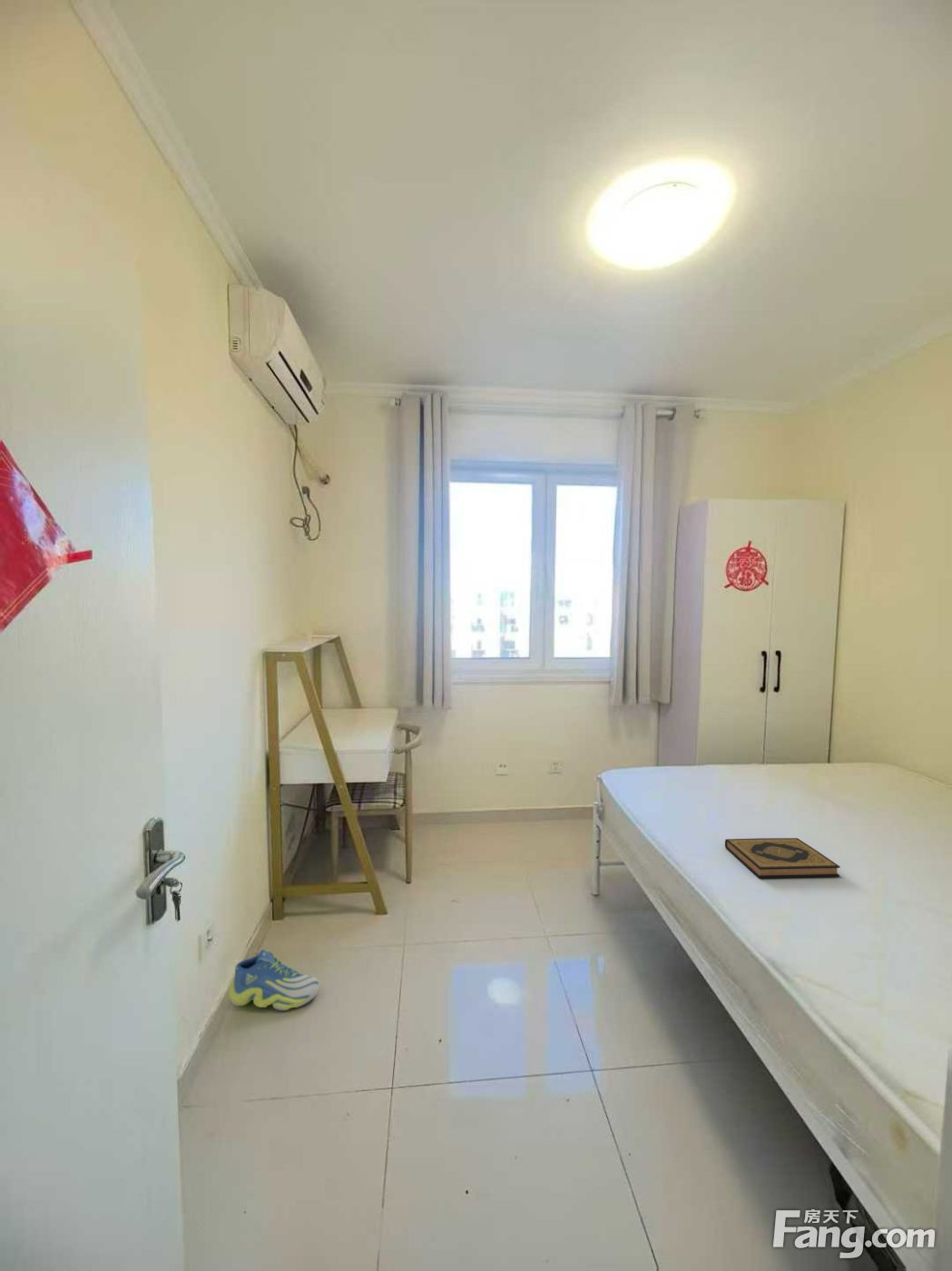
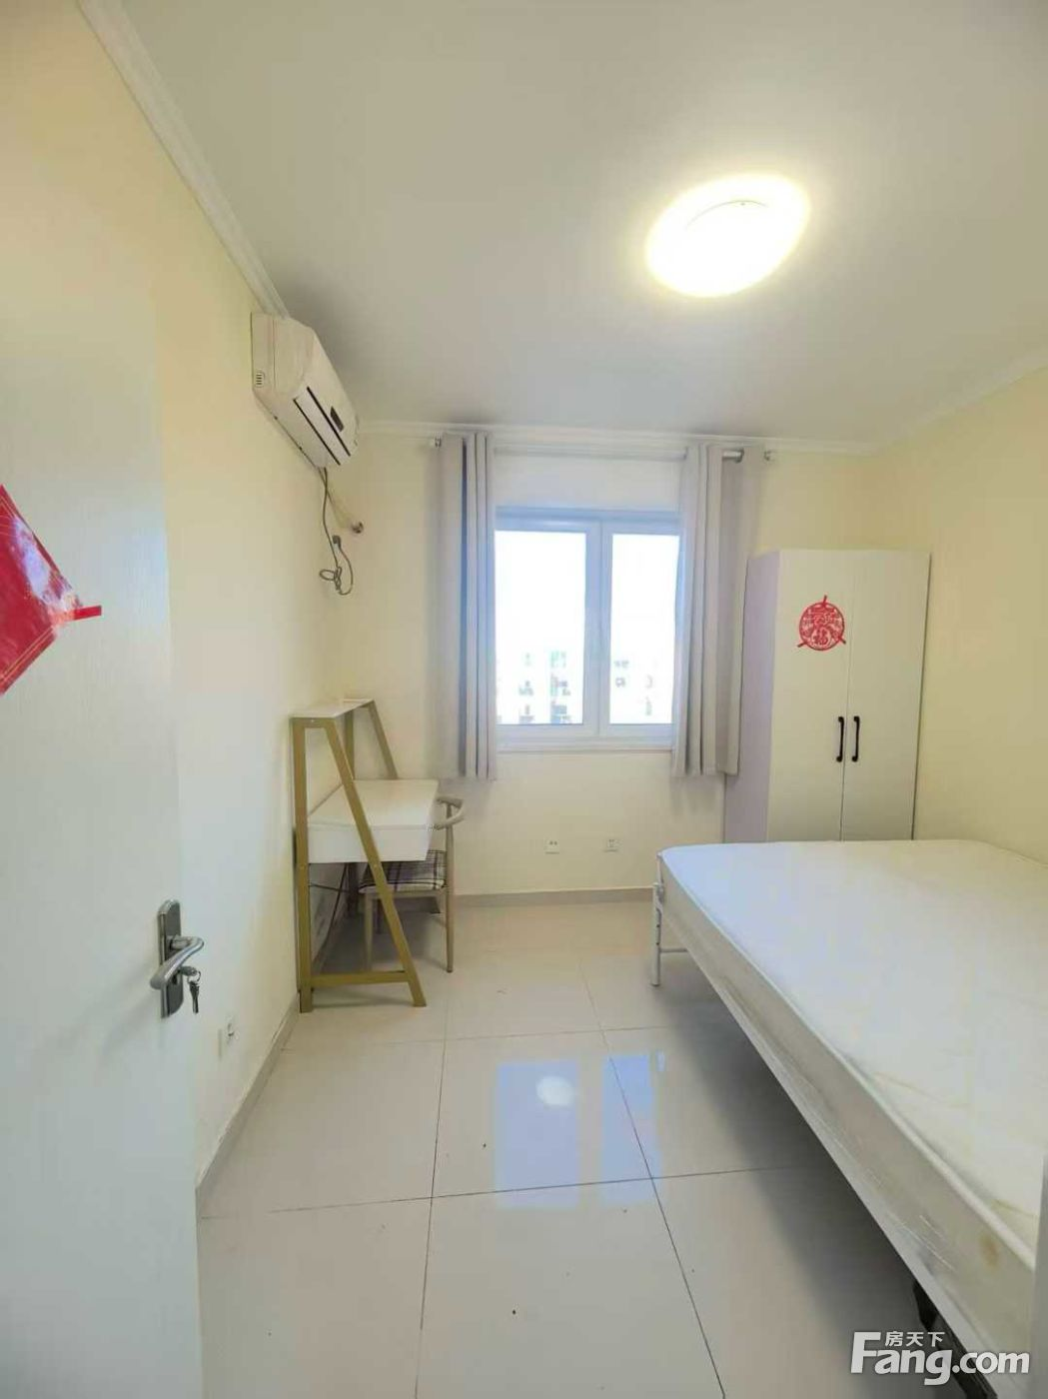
- hardback book [724,837,841,879]
- sneaker [228,949,321,1011]
